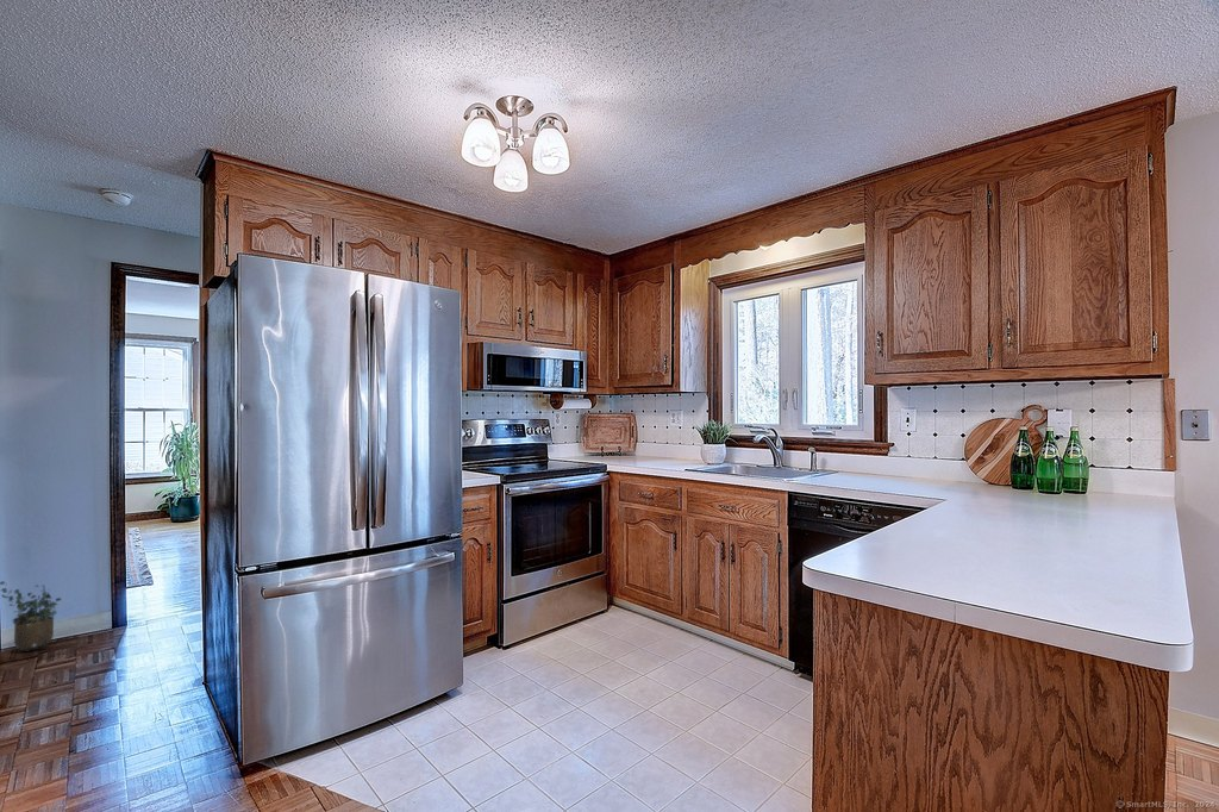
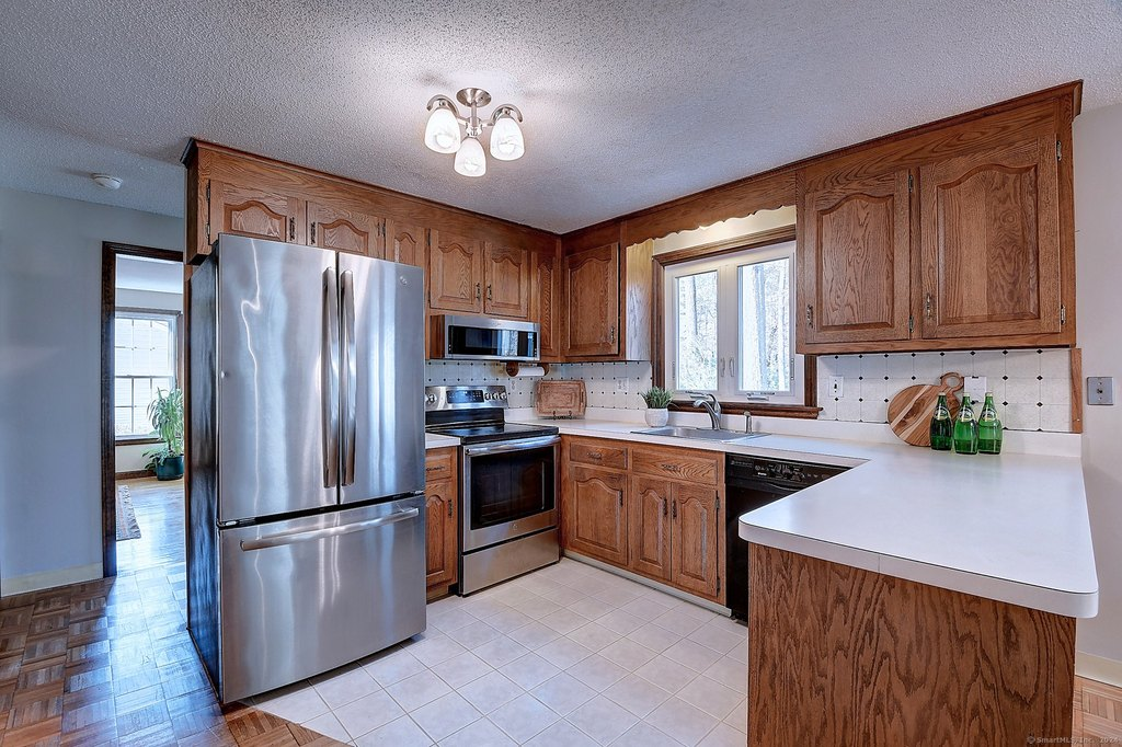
- potted plant [0,580,63,652]
